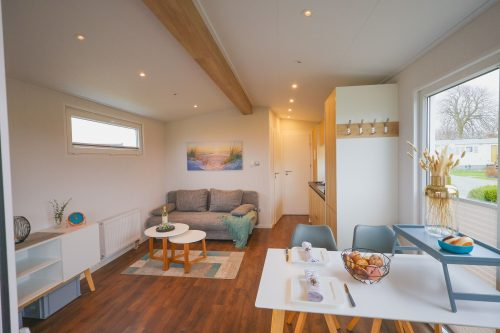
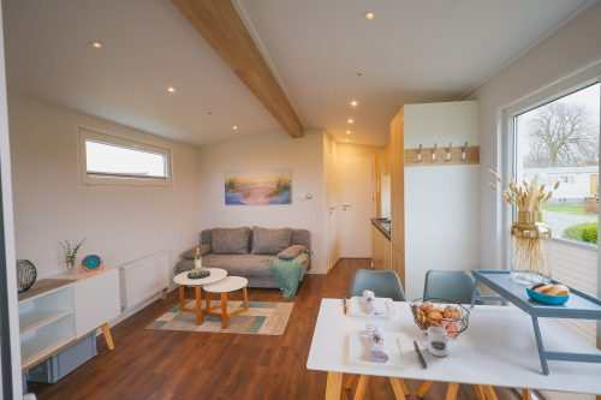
+ mug [418,326,448,358]
